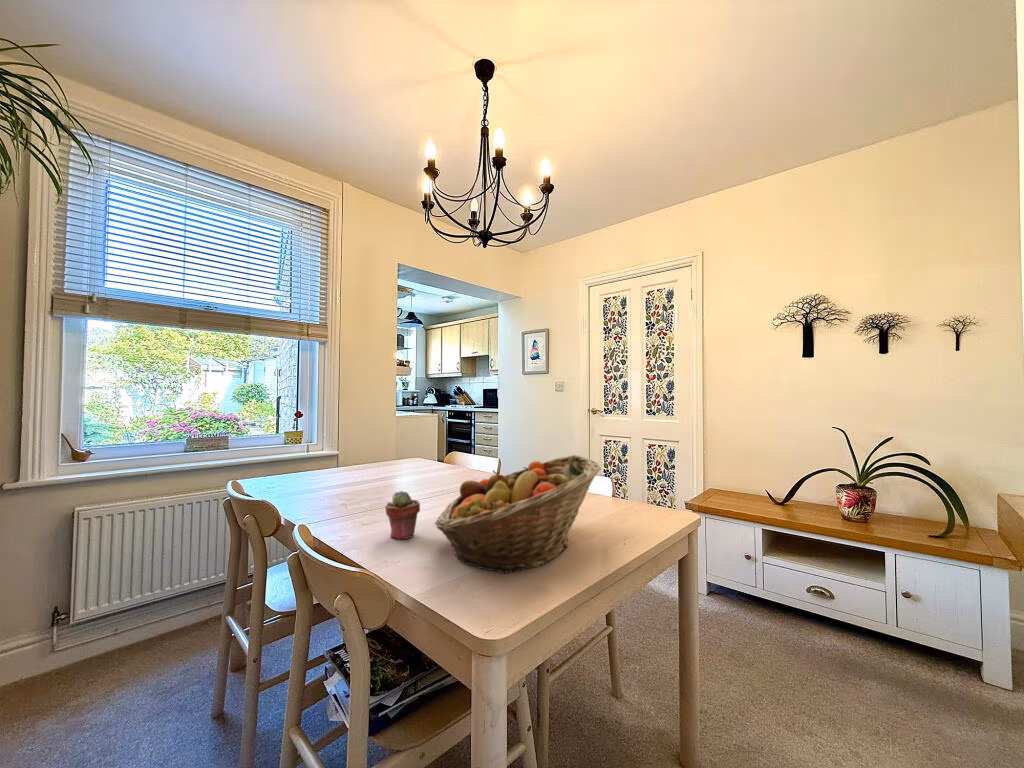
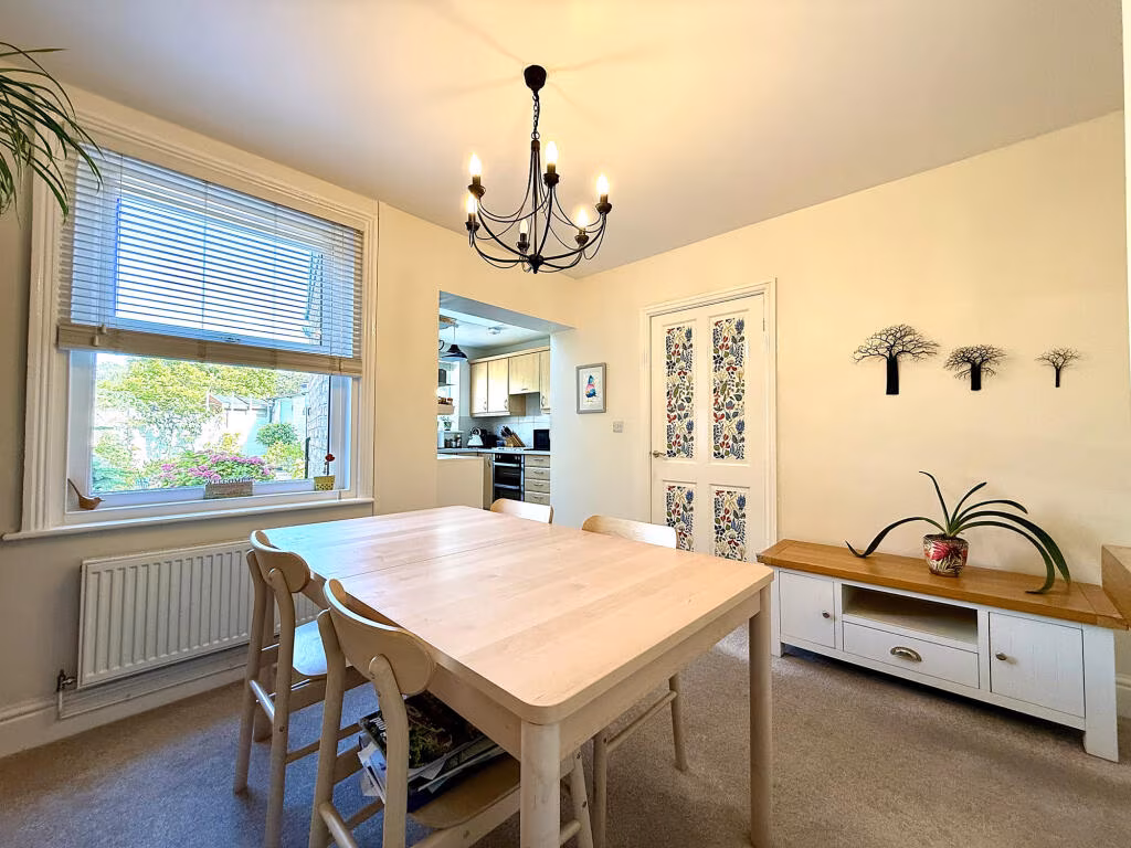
- potted succulent [384,490,421,540]
- fruit basket [434,454,602,575]
